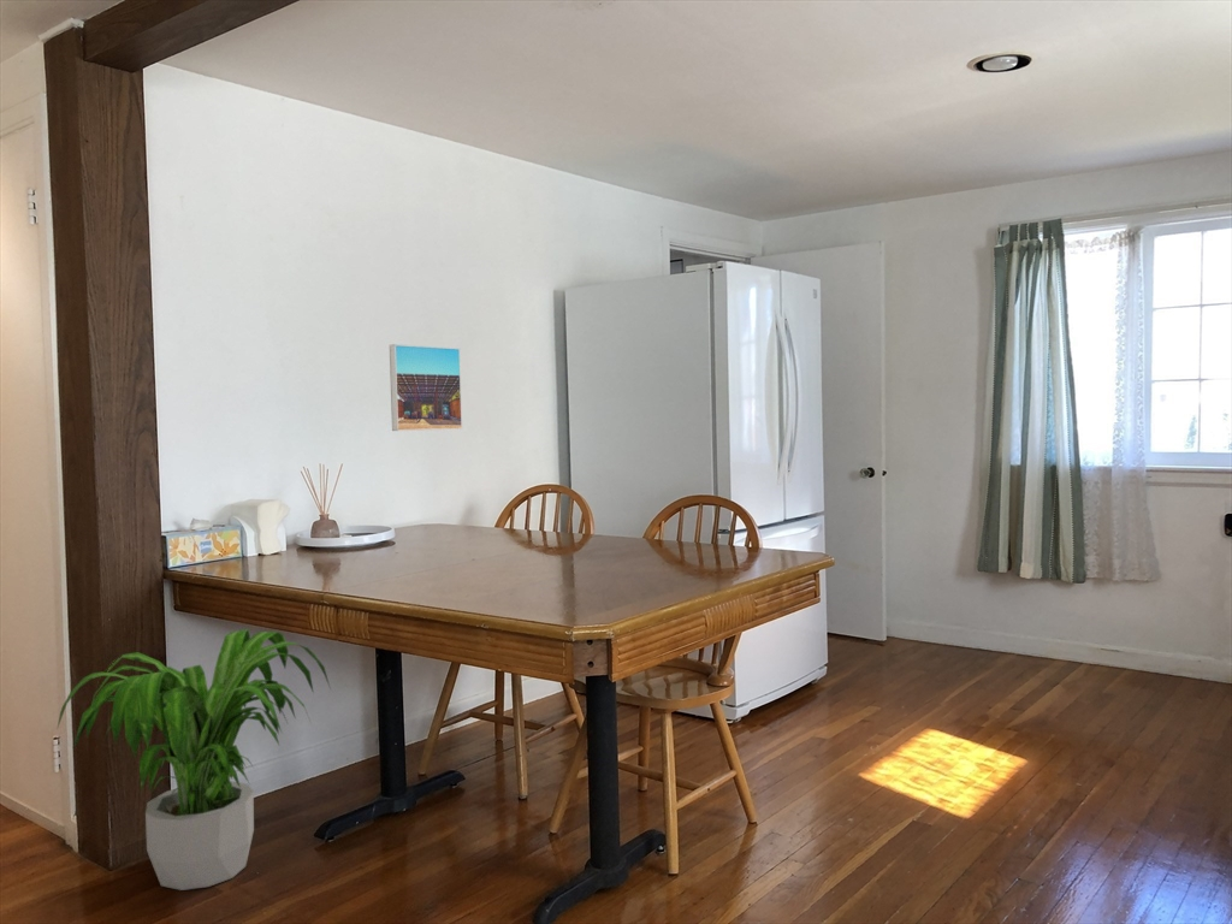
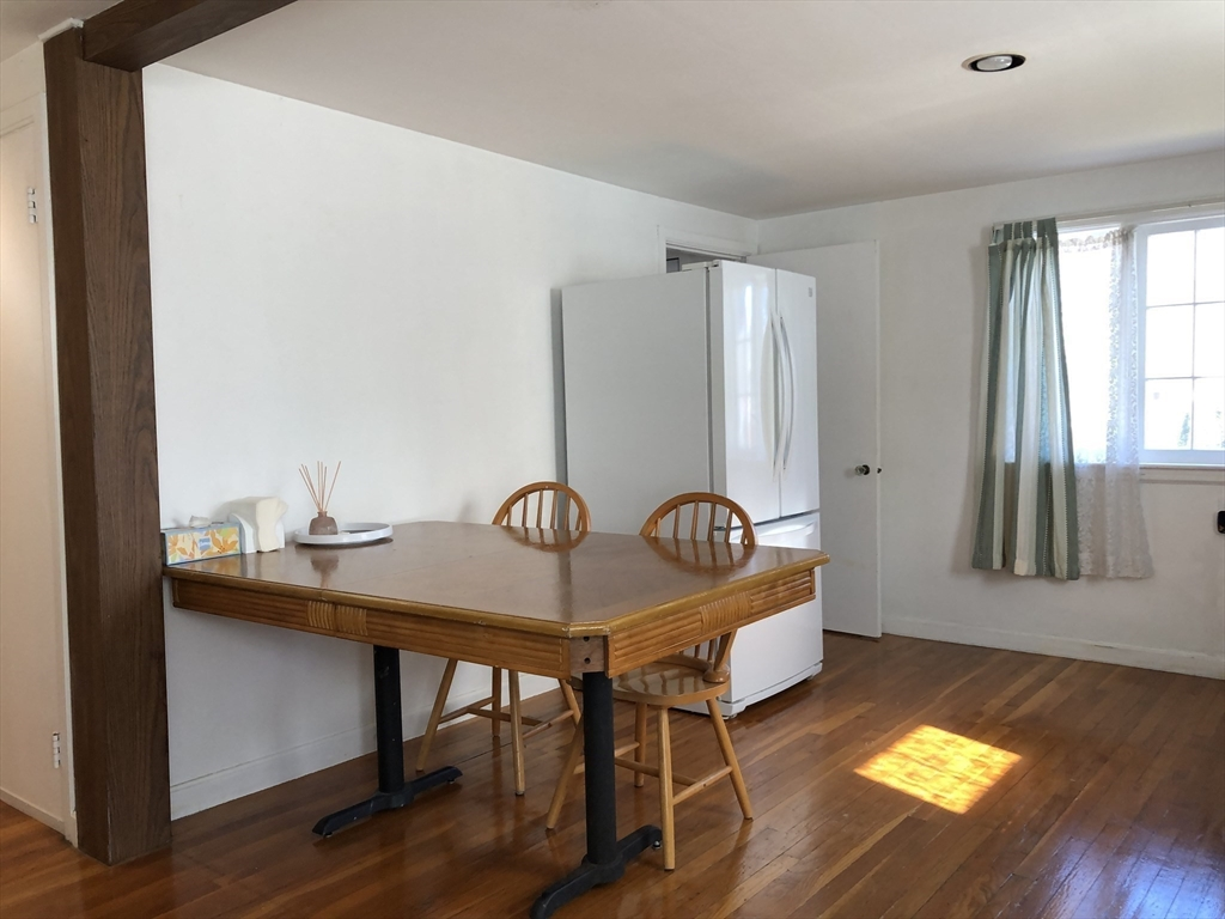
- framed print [389,343,463,432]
- potted plant [55,628,332,892]
